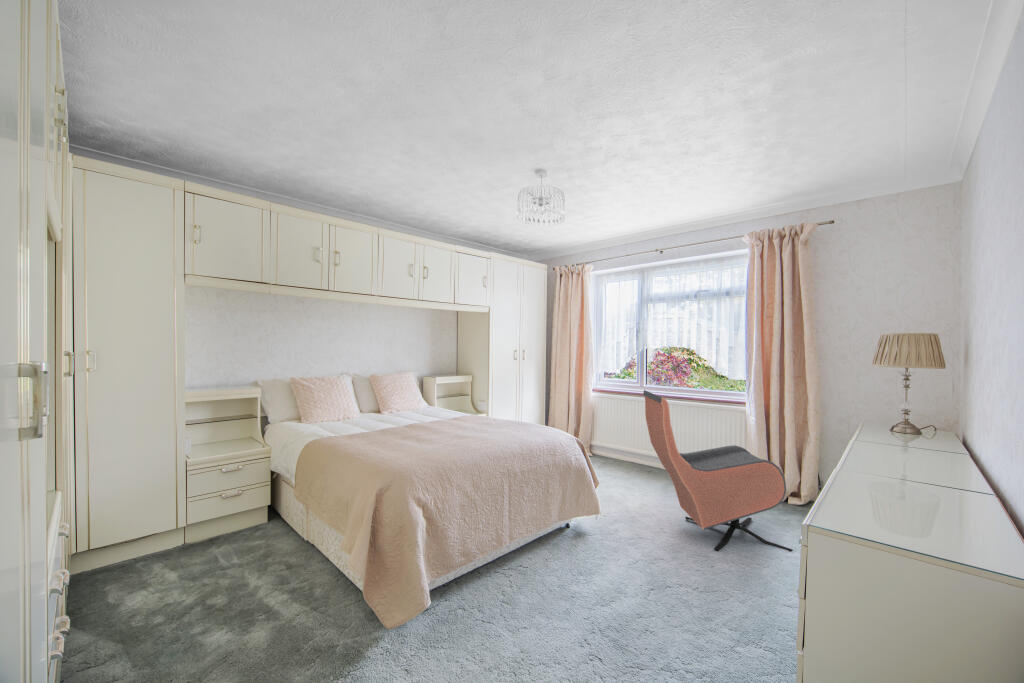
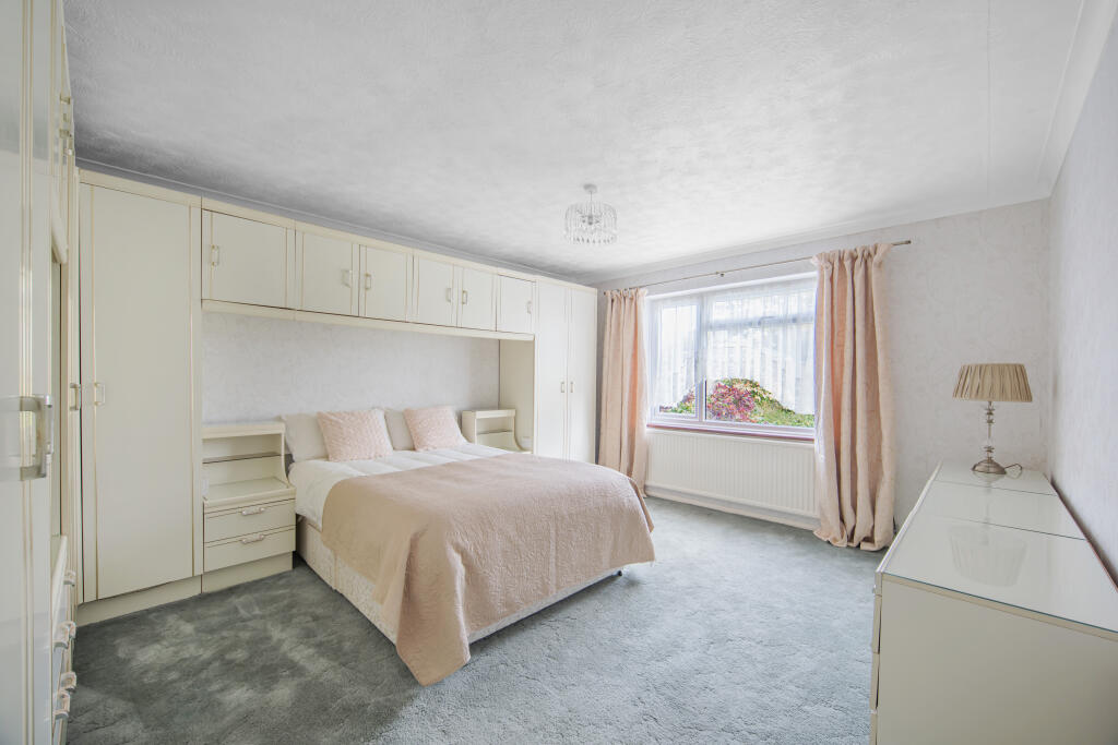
- armchair [642,389,794,553]
